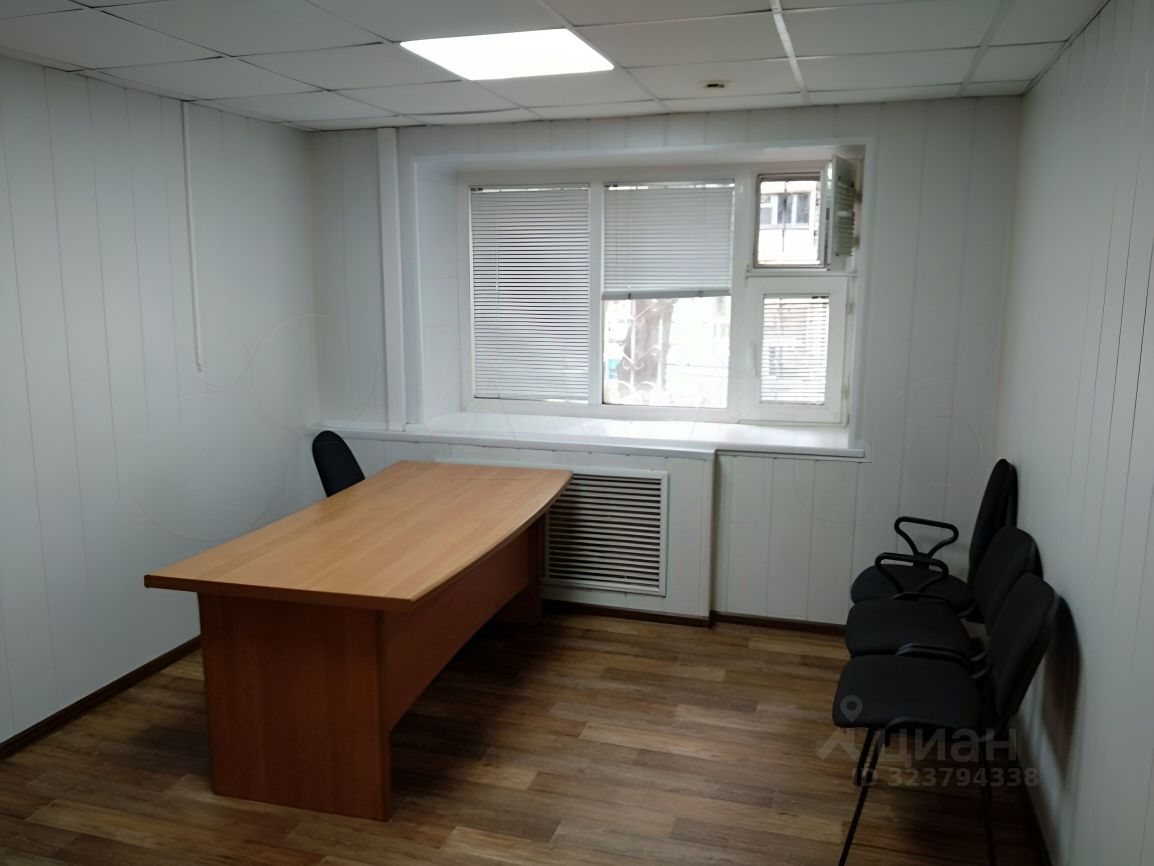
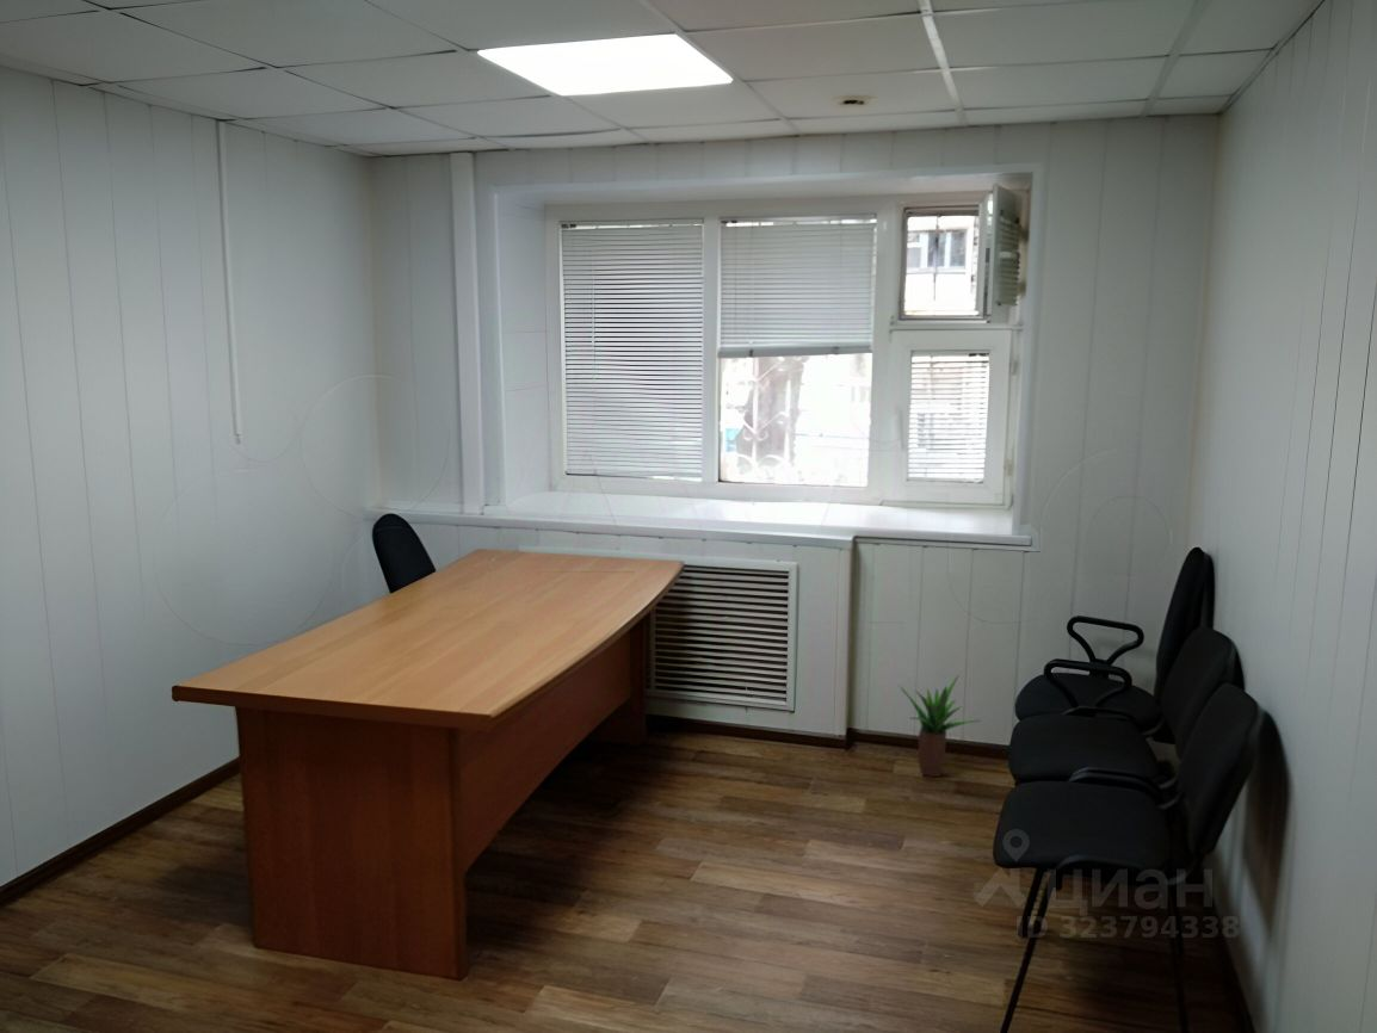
+ potted plant [897,674,980,778]
